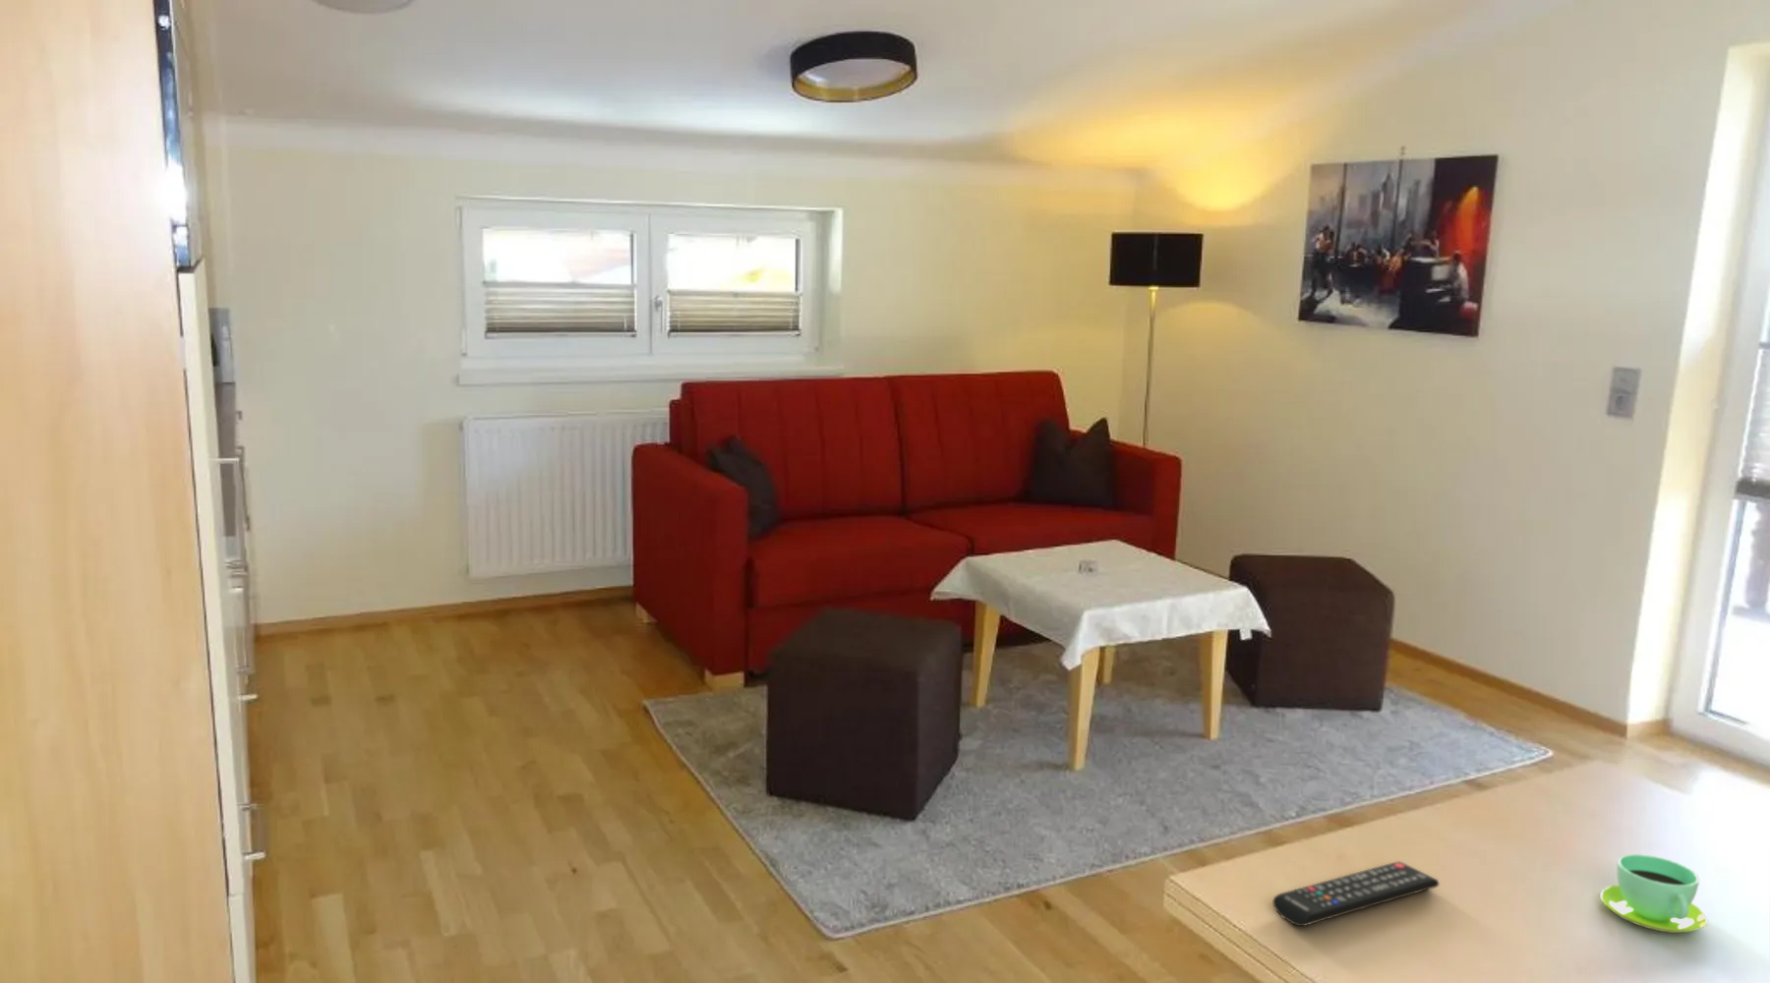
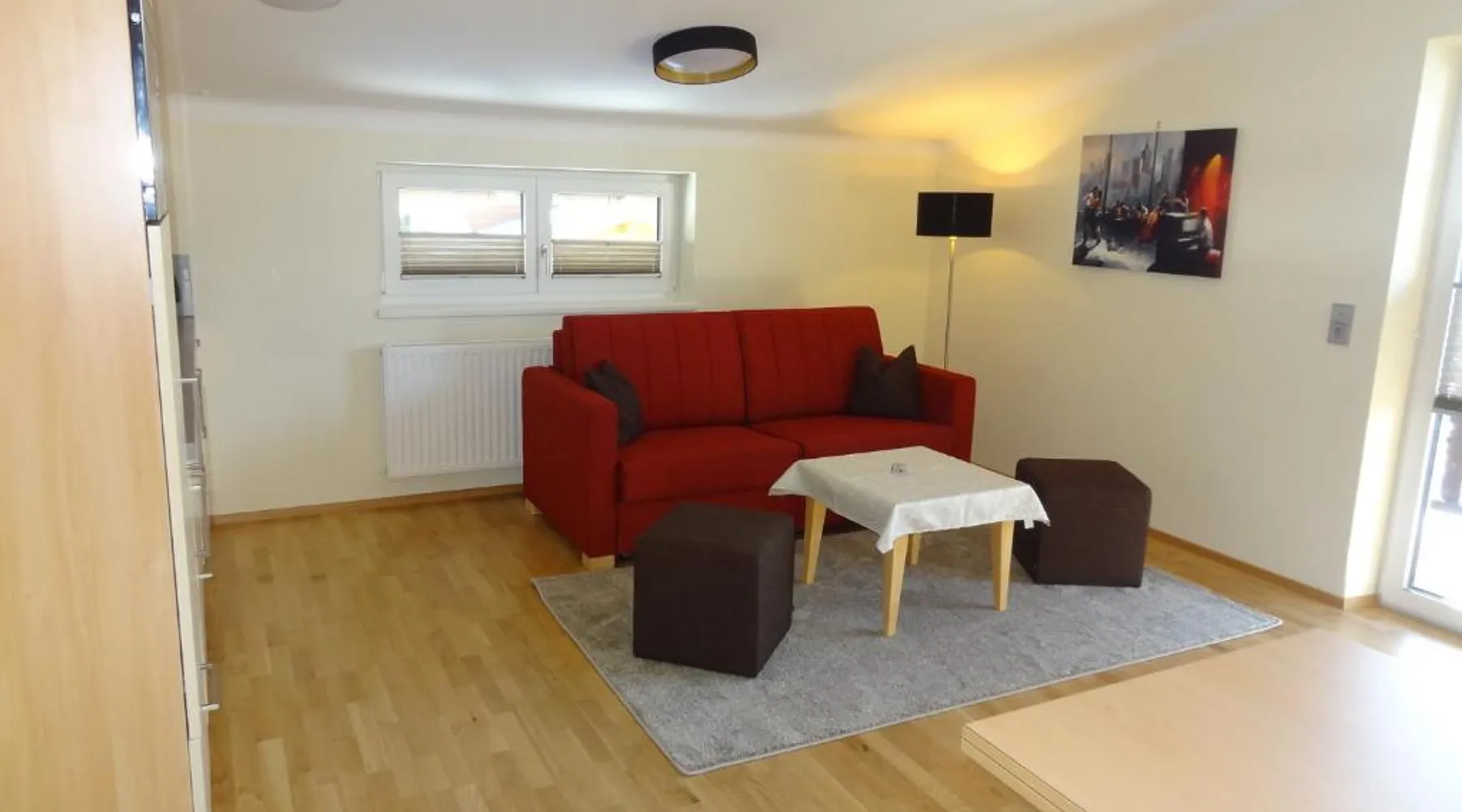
- remote control [1271,861,1441,929]
- cup [1599,853,1709,933]
